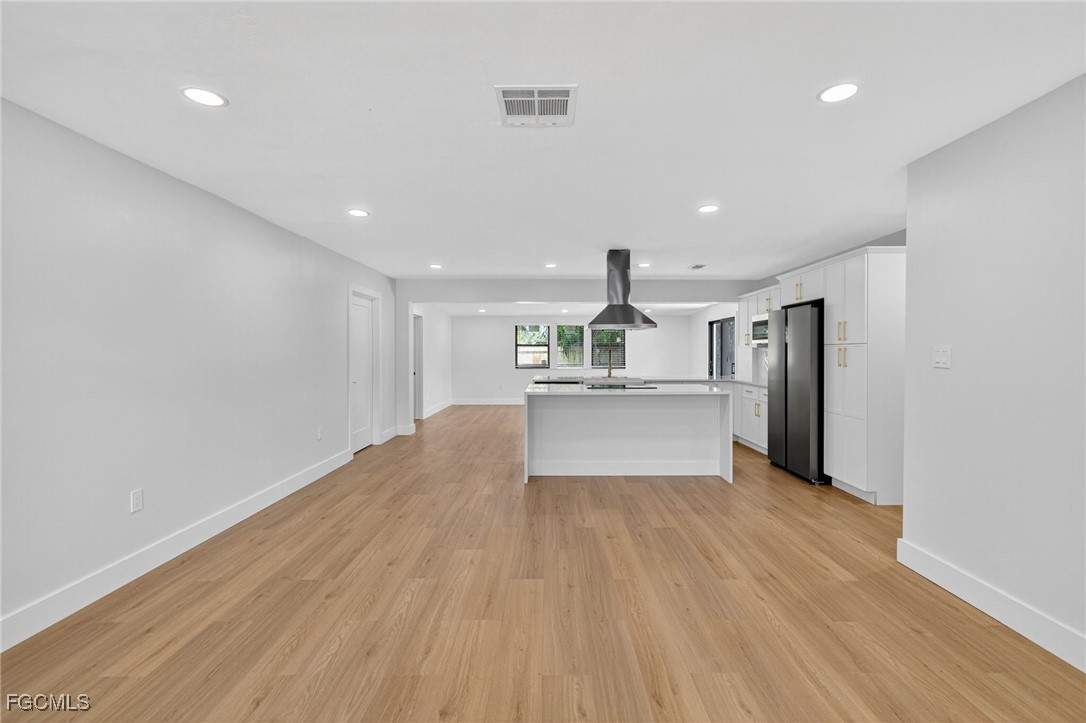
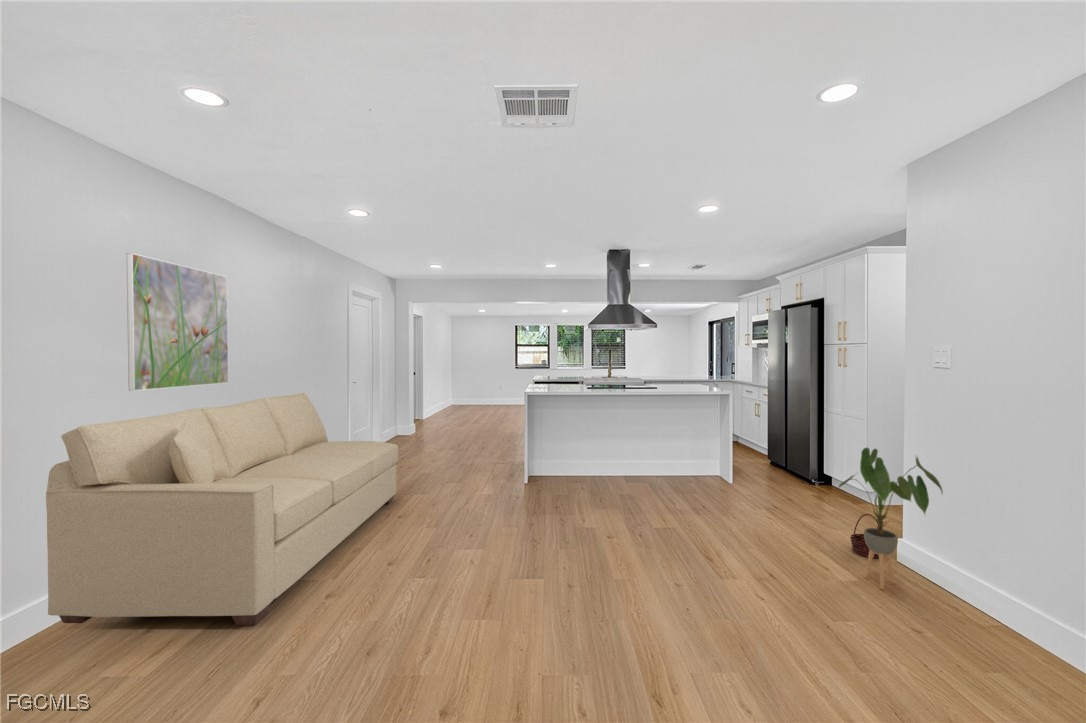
+ sofa [45,392,399,626]
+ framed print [126,252,230,392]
+ house plant [837,447,944,590]
+ basket [849,513,879,559]
